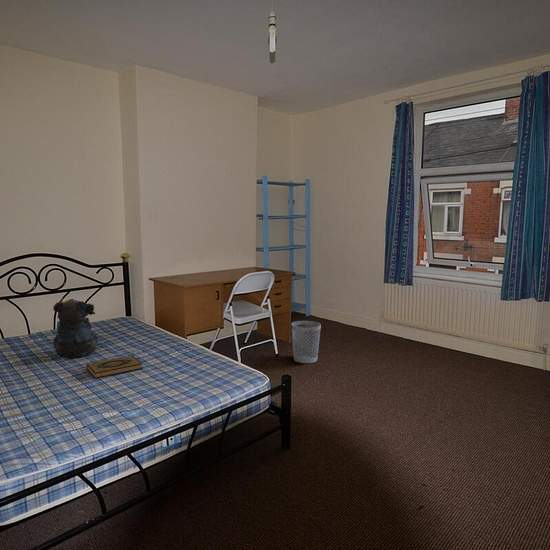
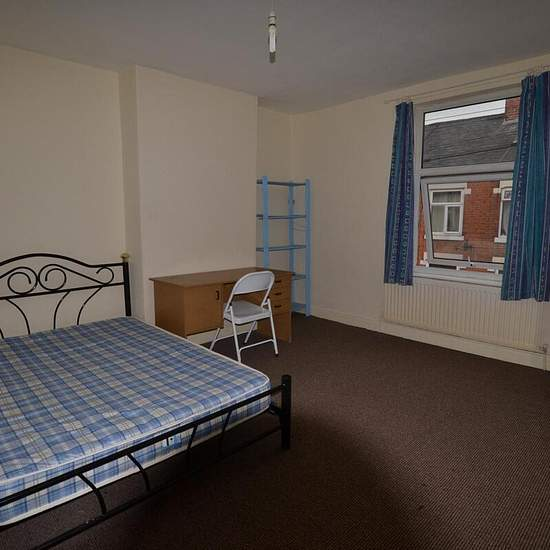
- wastebasket [290,320,322,364]
- hardback book [85,355,144,380]
- teddy bear [52,298,99,359]
